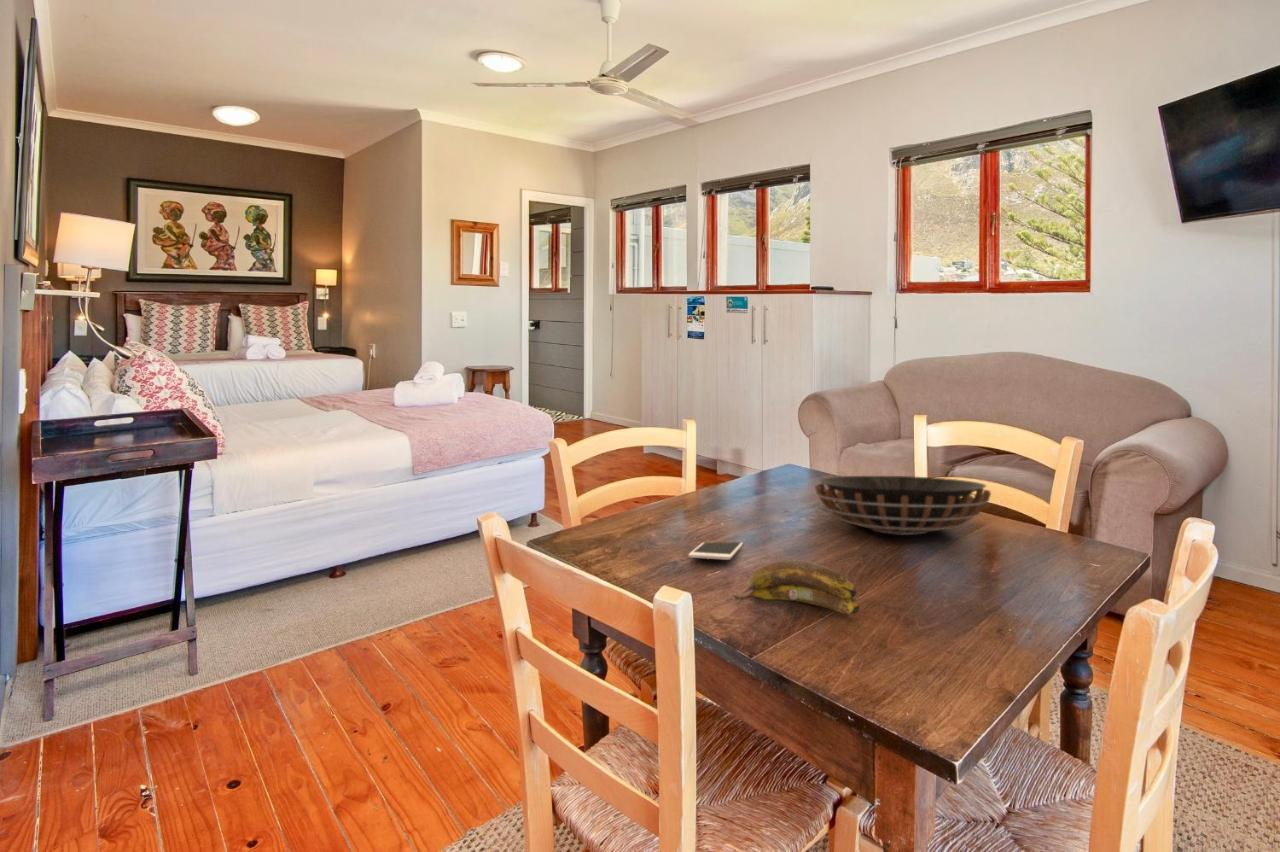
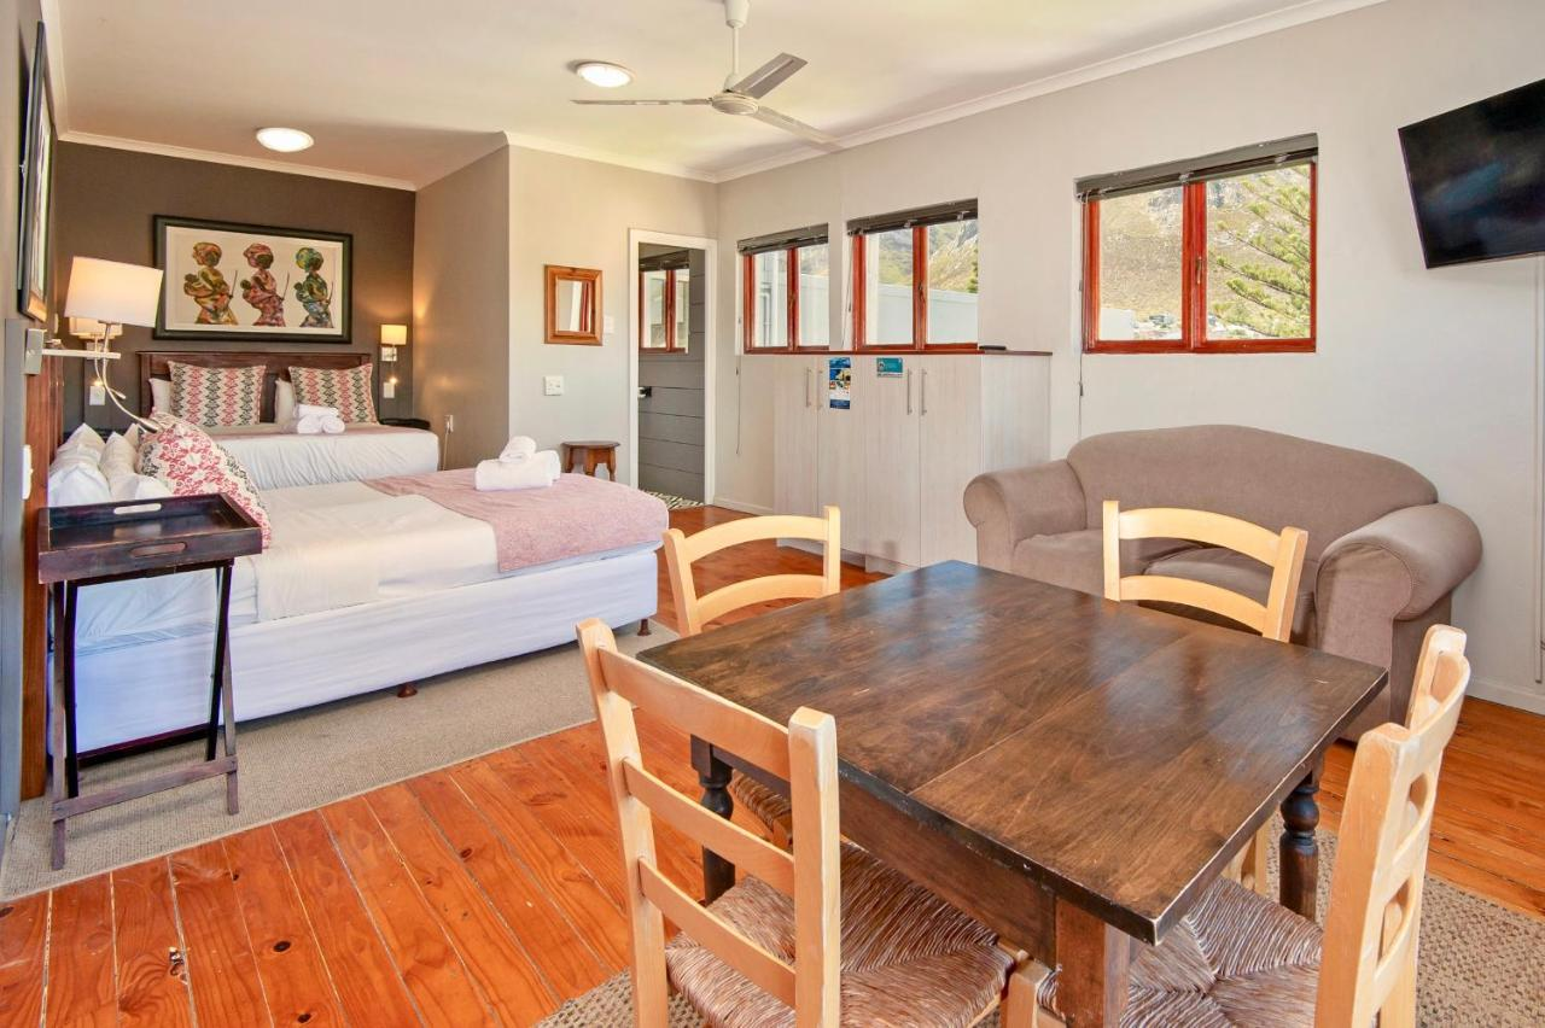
- cell phone [687,541,744,561]
- decorative bowl [814,475,992,536]
- banana [731,559,860,615]
